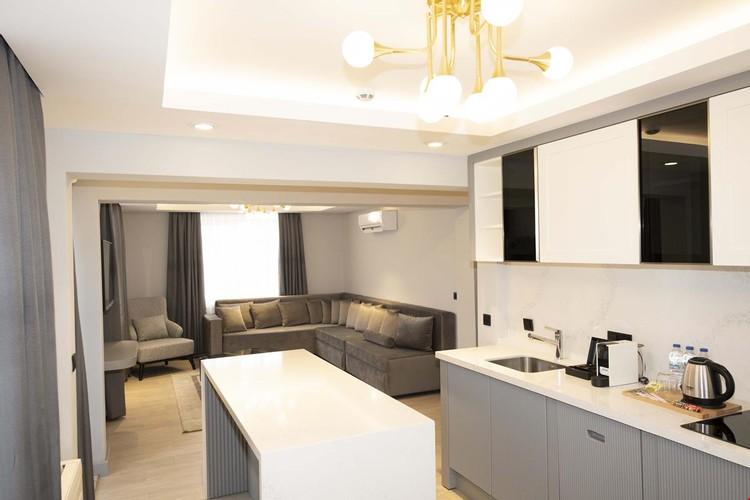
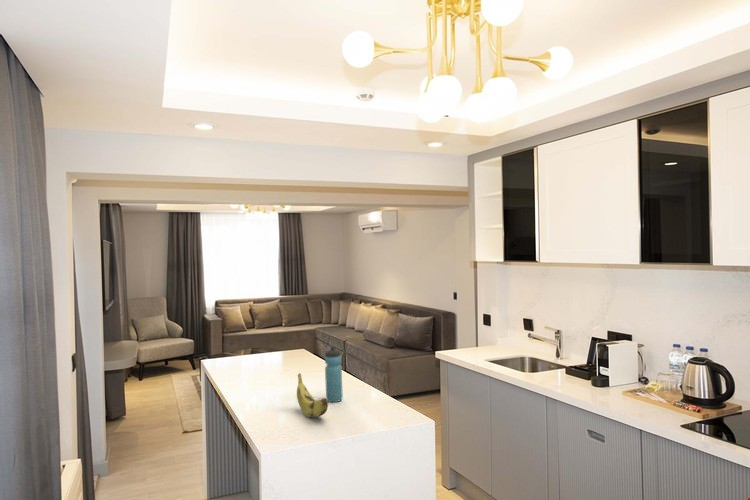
+ banana [296,372,329,418]
+ water bottle [324,346,344,403]
